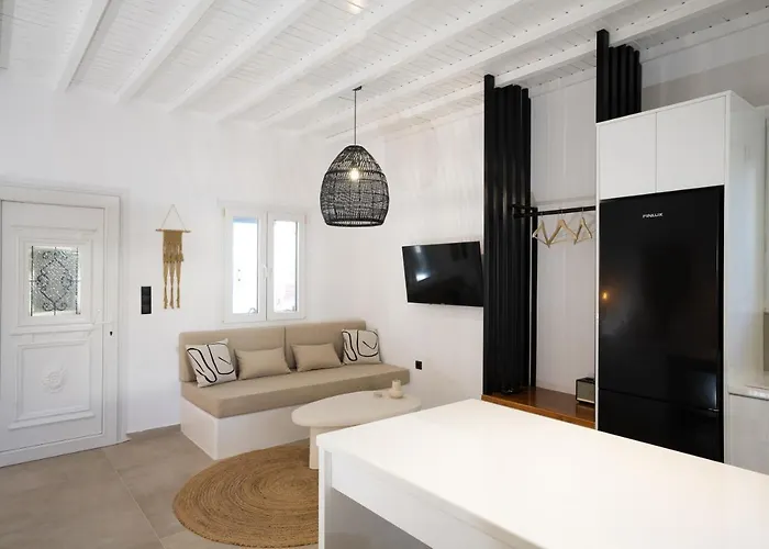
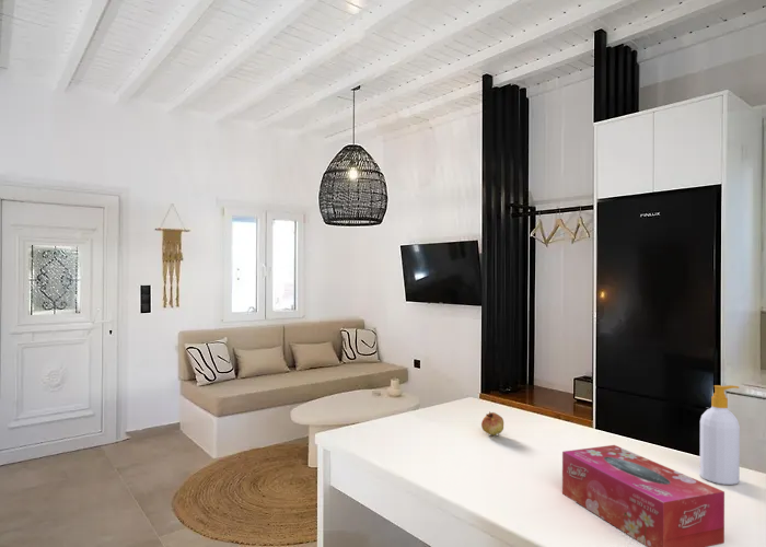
+ tissue box [561,444,726,547]
+ fruit [480,410,504,437]
+ soap bottle [699,384,741,486]
